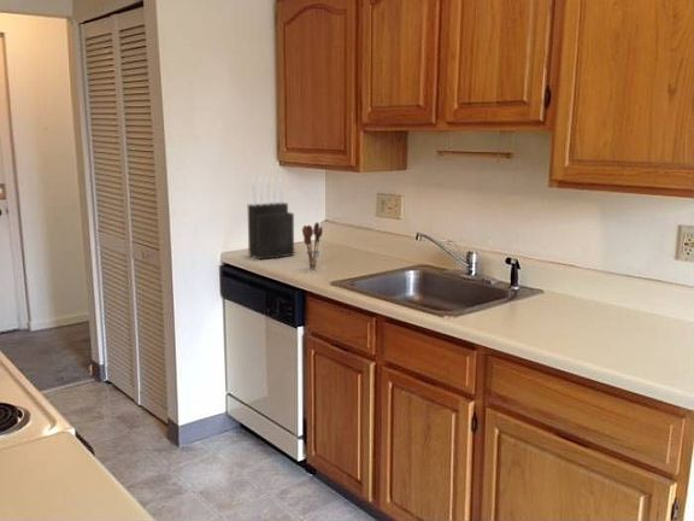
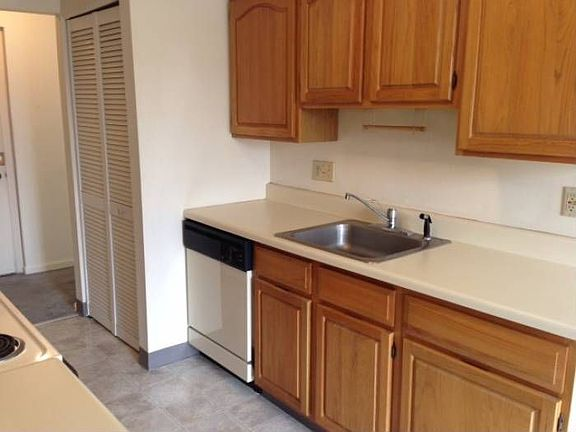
- utensil holder [301,221,324,270]
- knife block [247,176,295,260]
